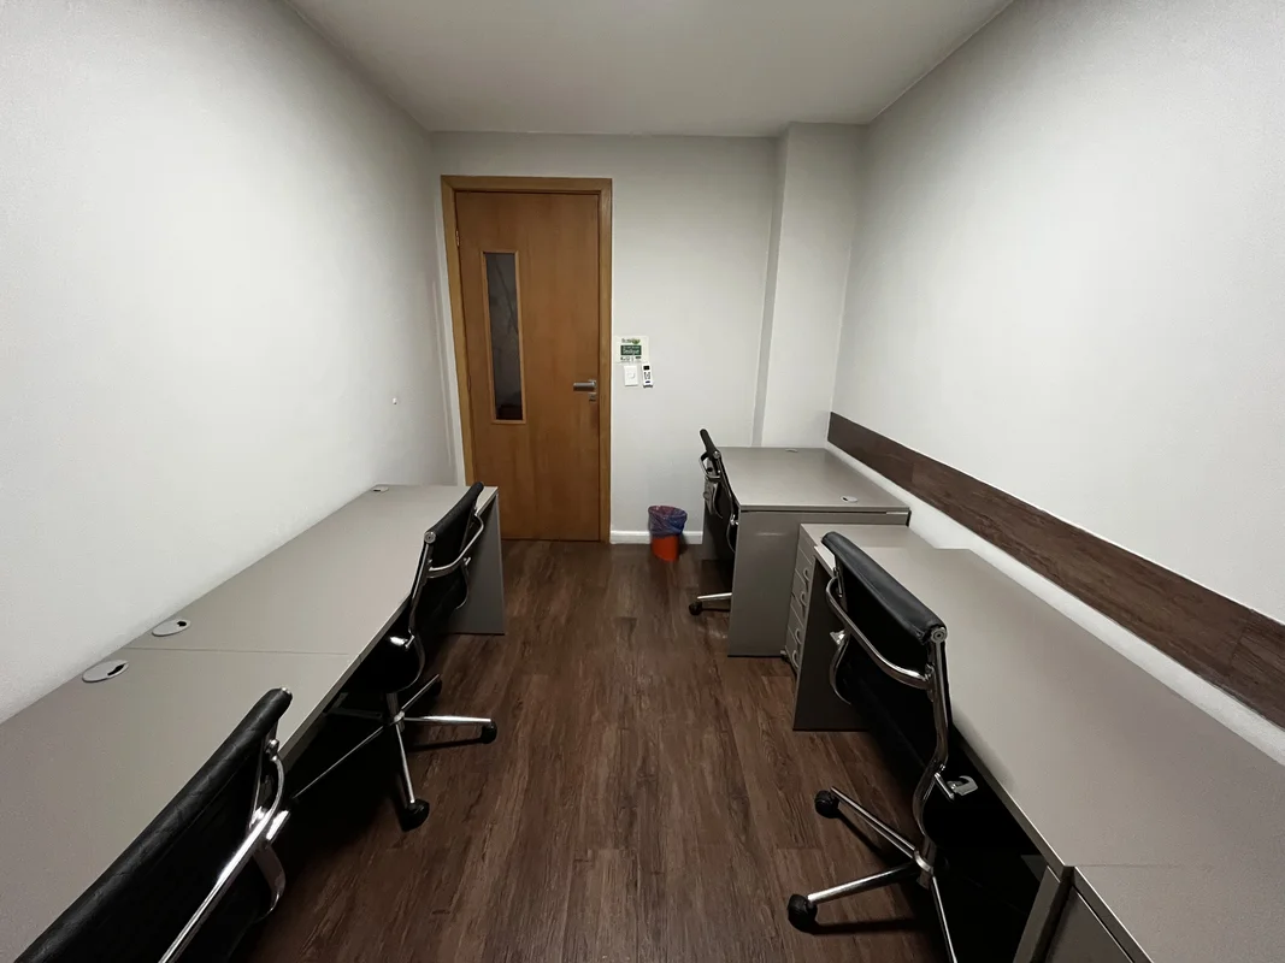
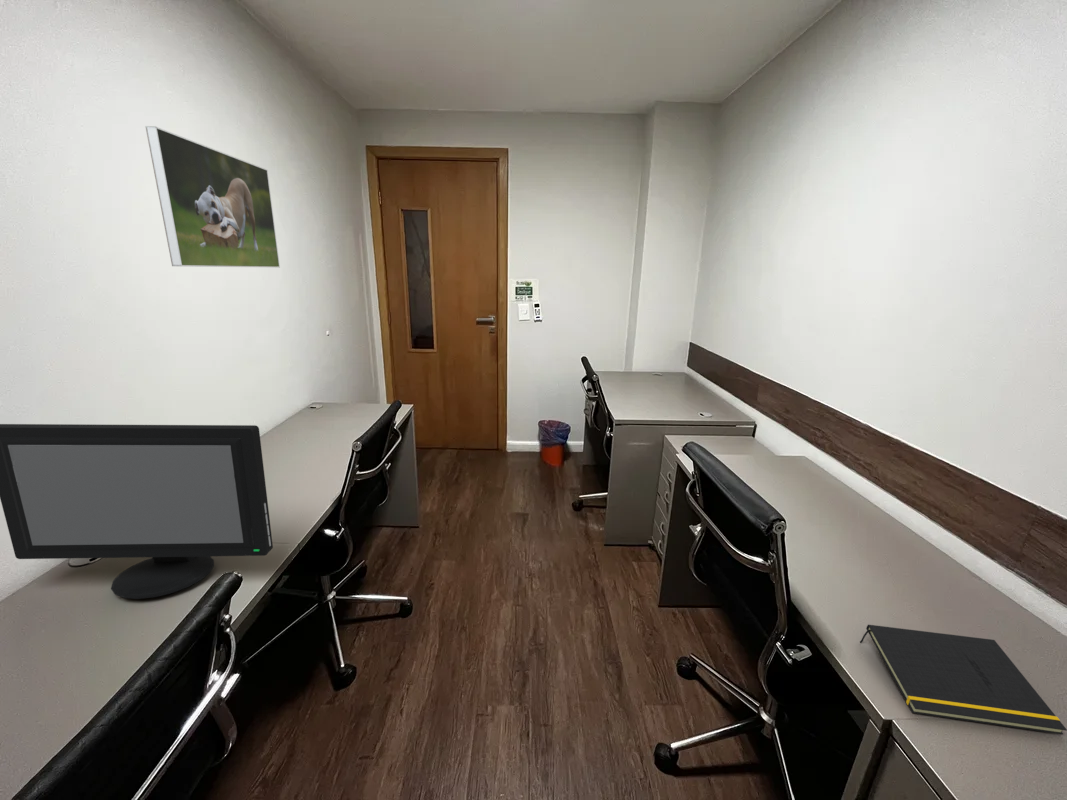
+ notepad [859,624,1067,735]
+ computer monitor [0,423,274,600]
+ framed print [144,125,281,269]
